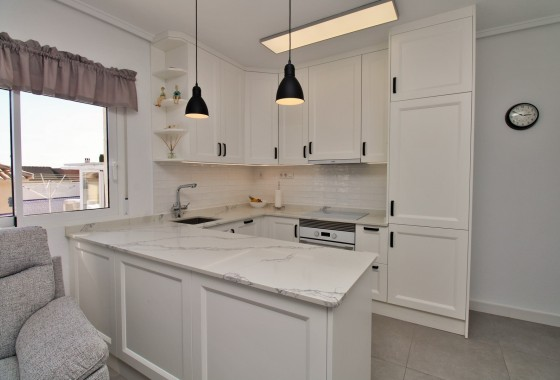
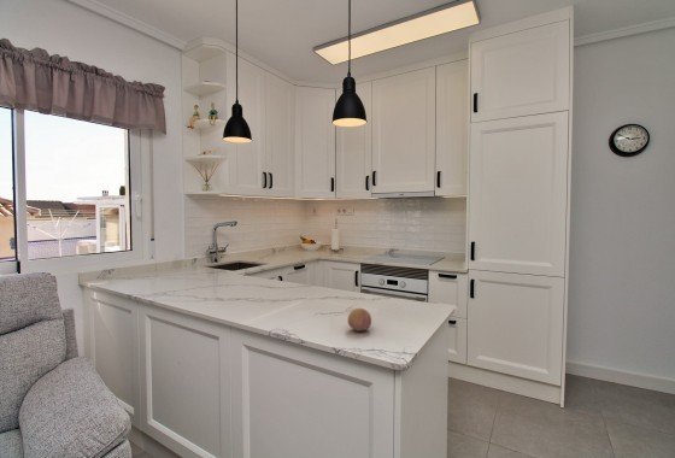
+ fruit [346,307,372,333]
